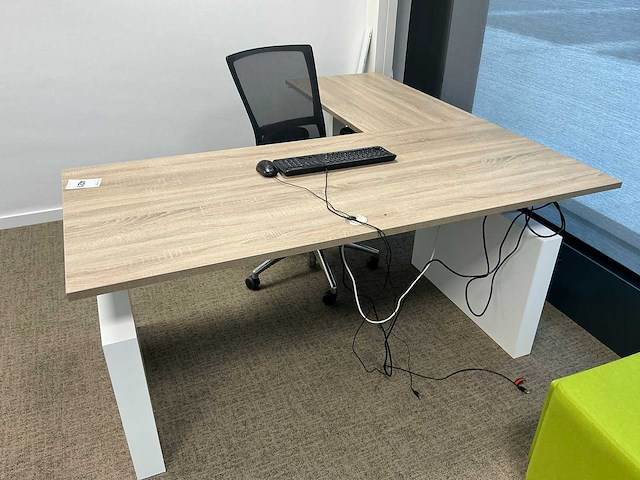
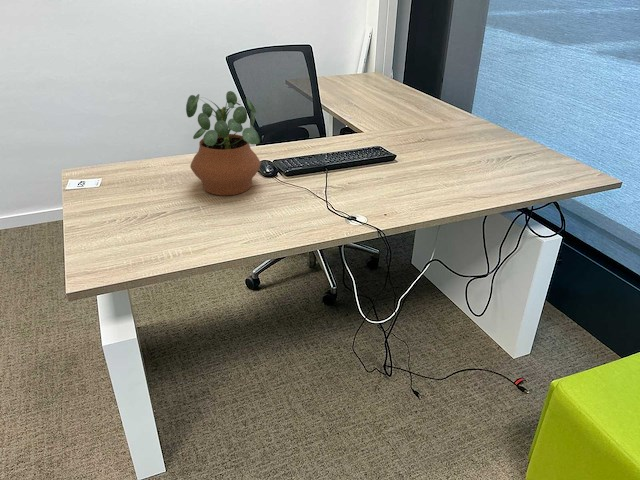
+ potted plant [185,90,262,196]
